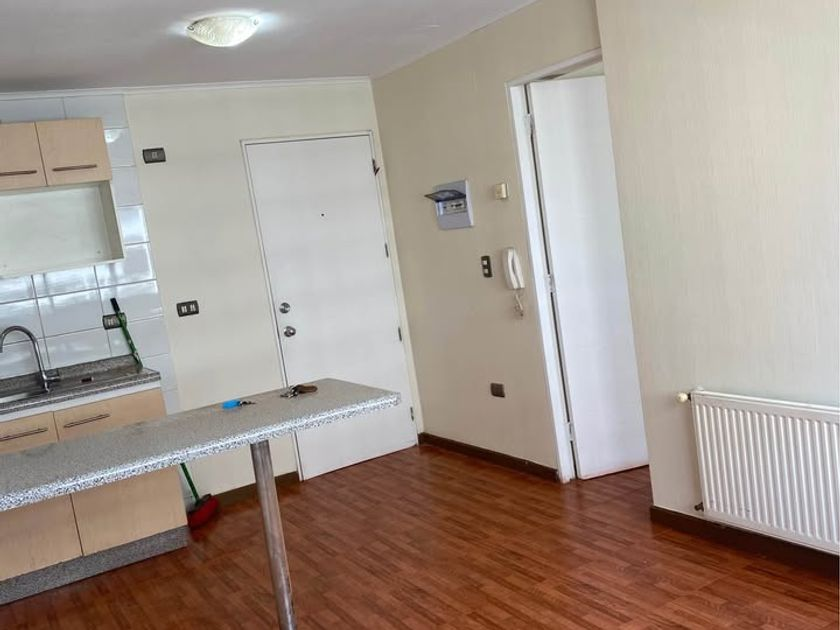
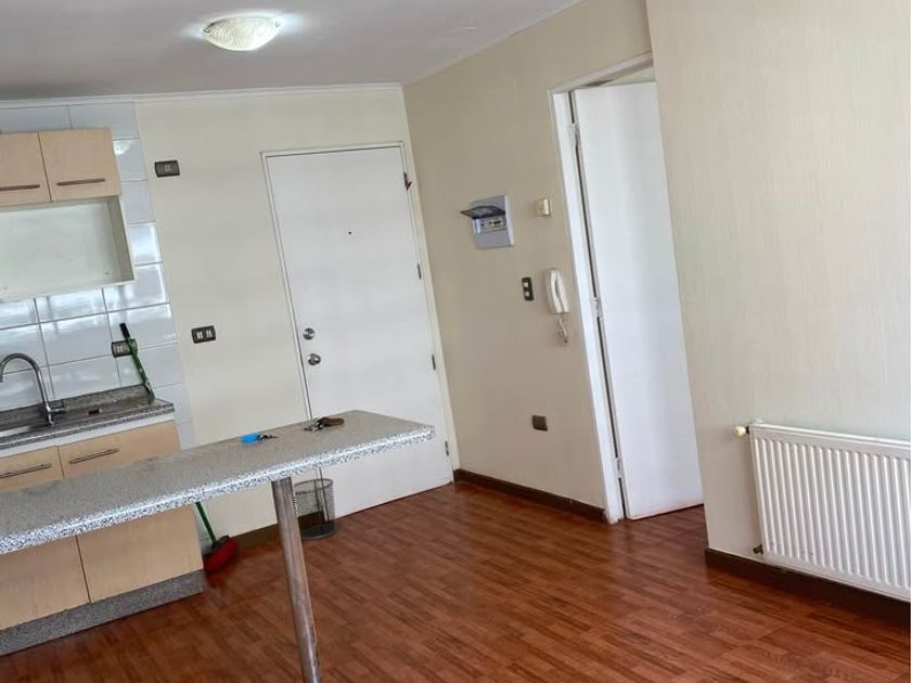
+ waste bin [293,477,338,541]
